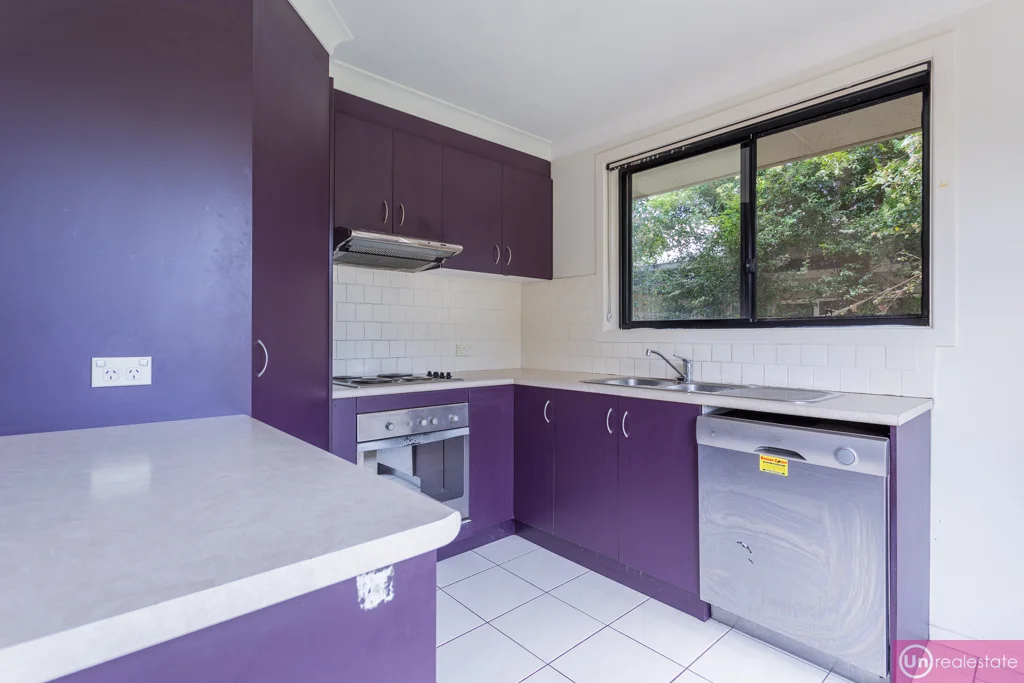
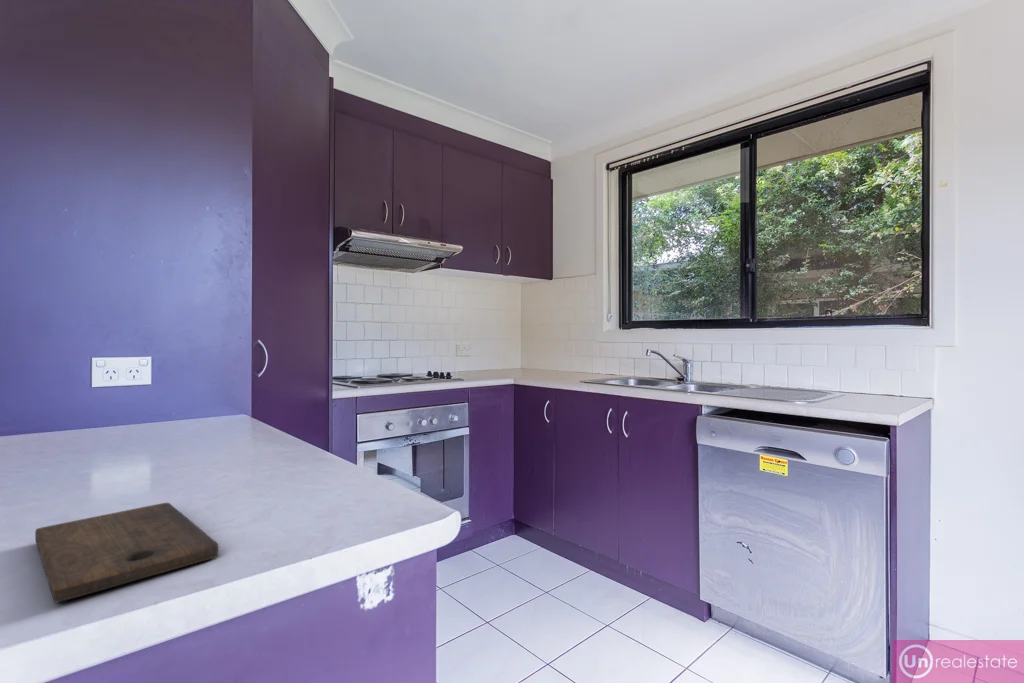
+ cutting board [34,502,219,604]
